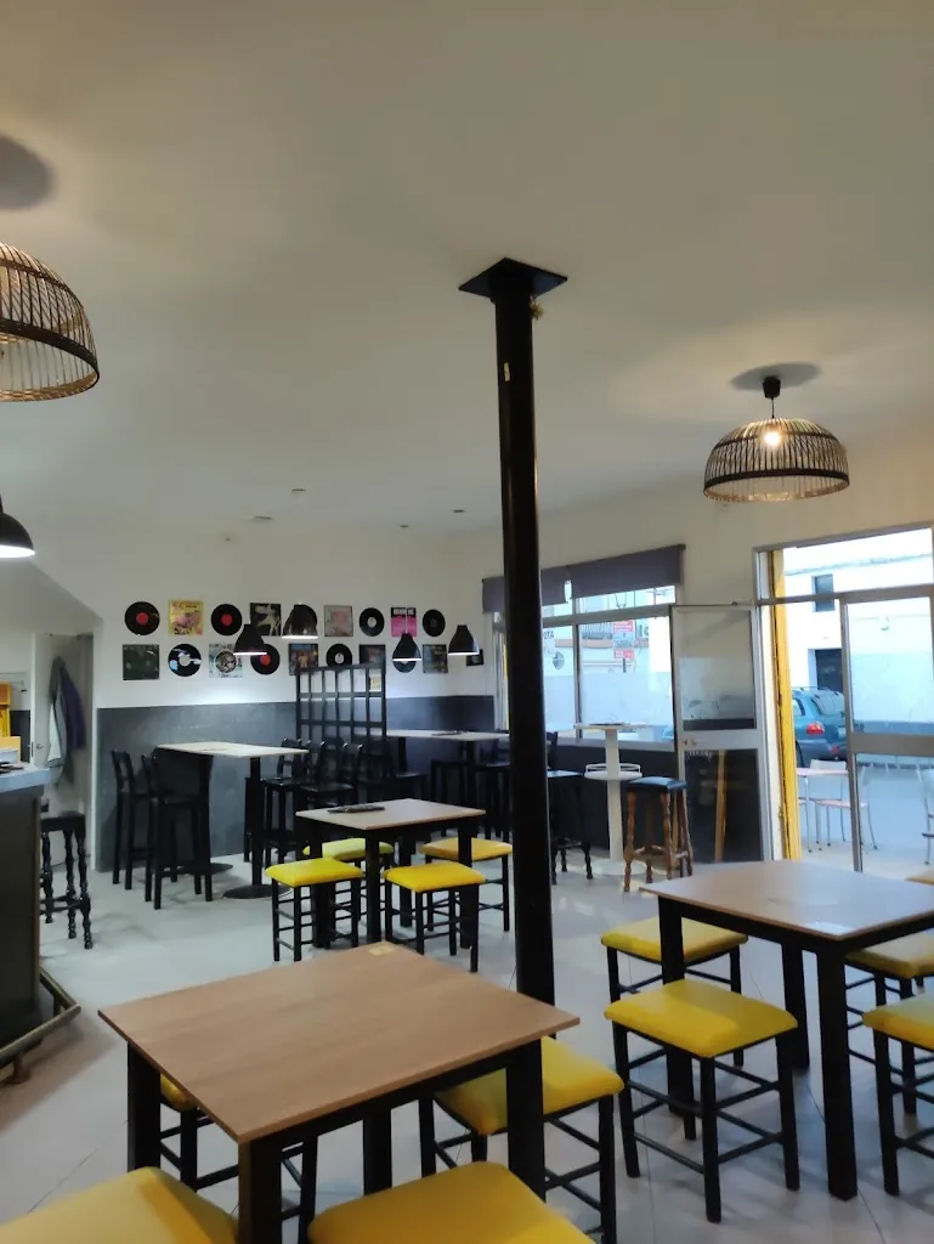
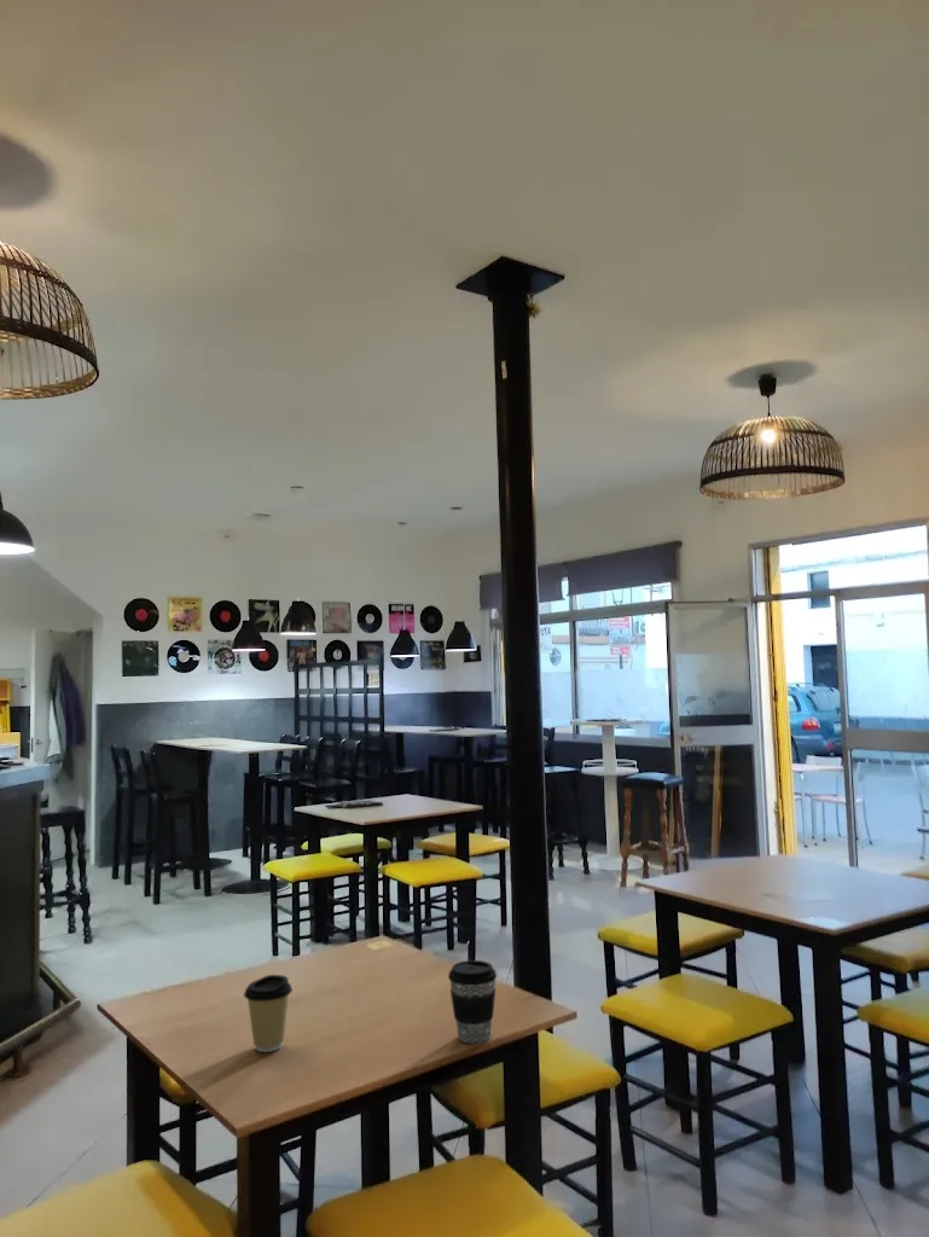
+ coffee cup [243,974,294,1053]
+ coffee cup [447,959,498,1045]
